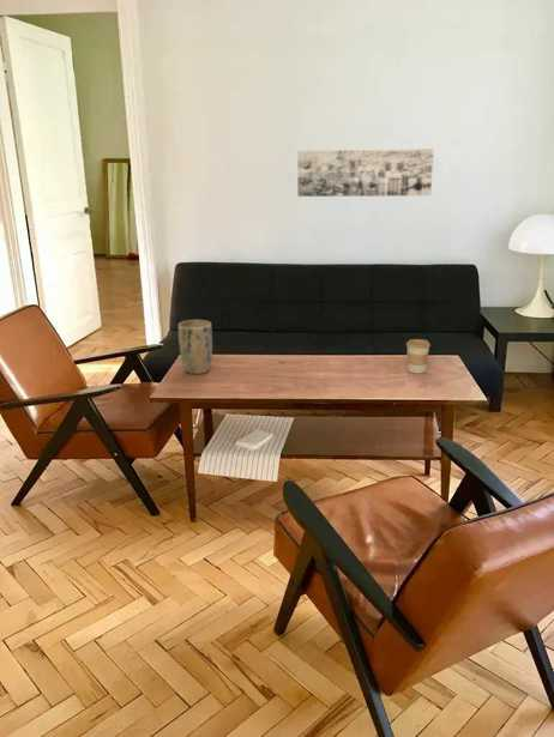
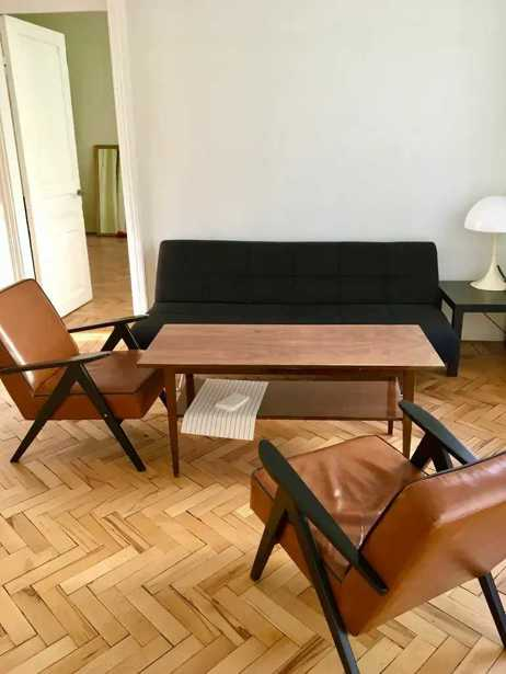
- plant pot [176,319,213,375]
- coffee cup [405,338,432,374]
- wall art [296,147,435,198]
